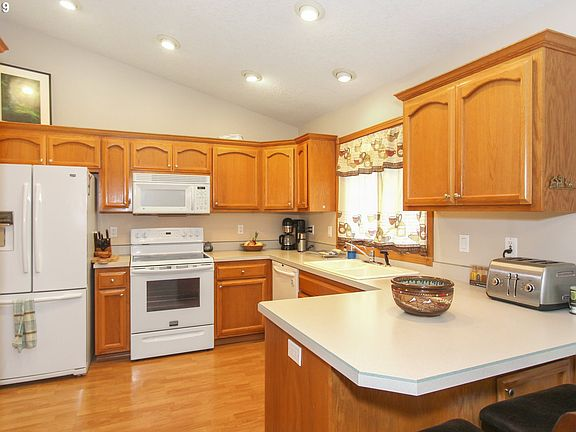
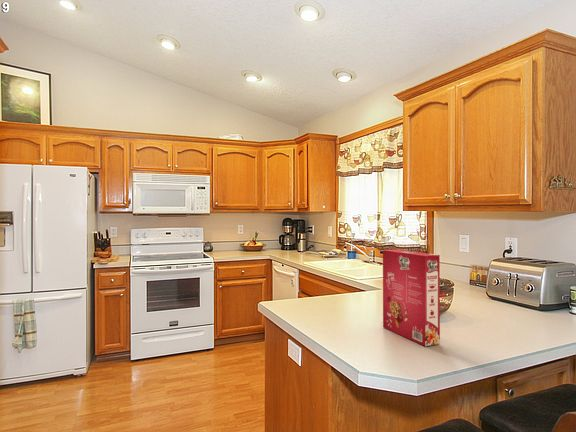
+ cereal box [382,249,441,347]
